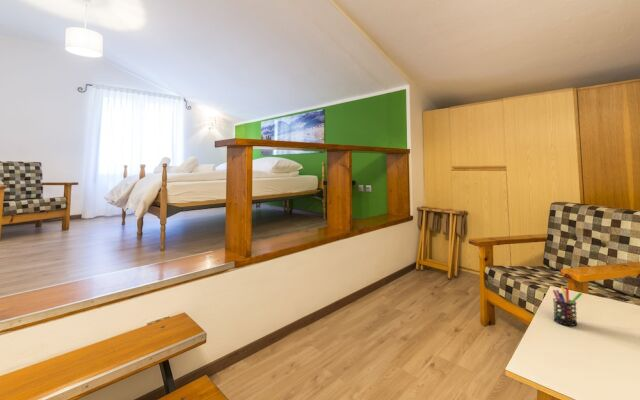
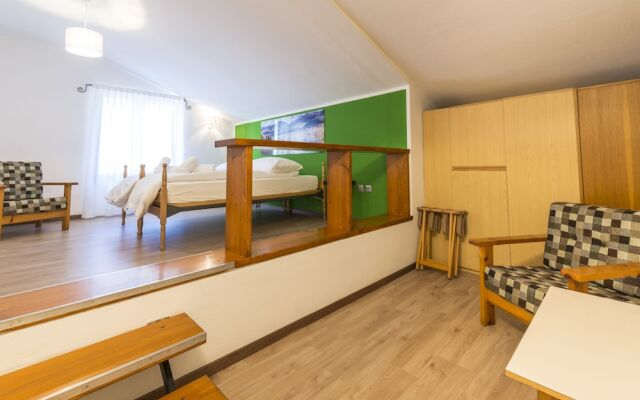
- pen holder [552,286,583,327]
